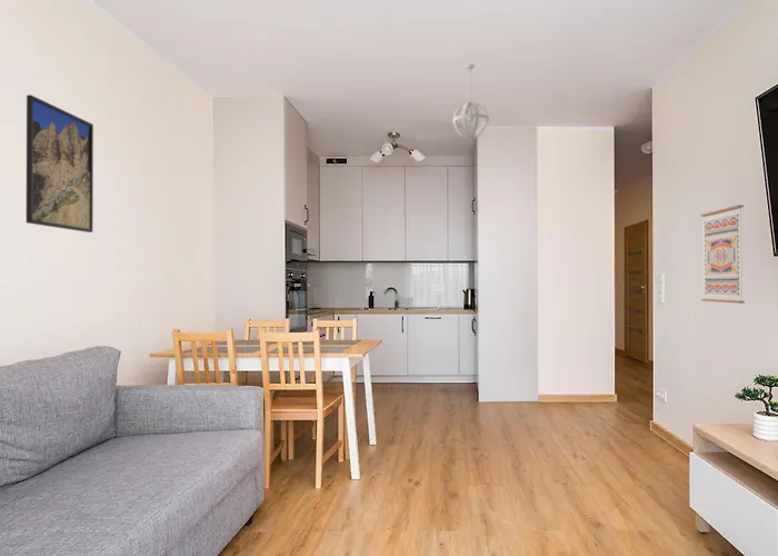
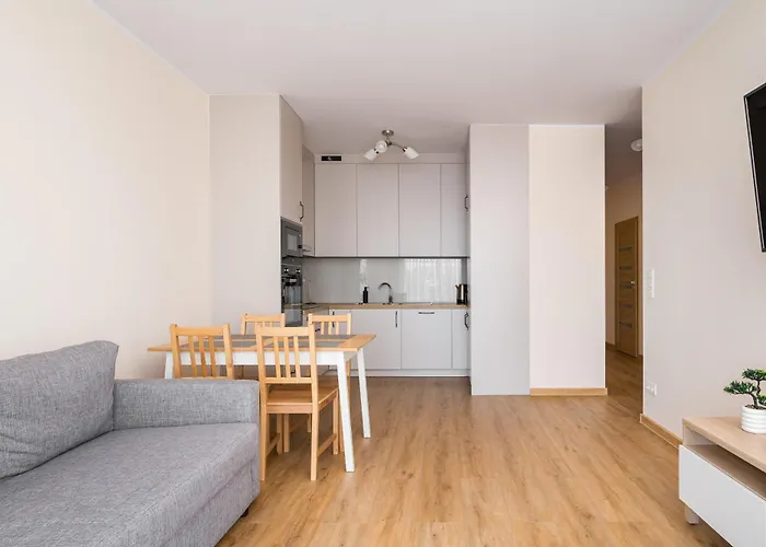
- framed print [24,93,94,234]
- pendant light [451,63,490,140]
- wall art [700,203,746,305]
